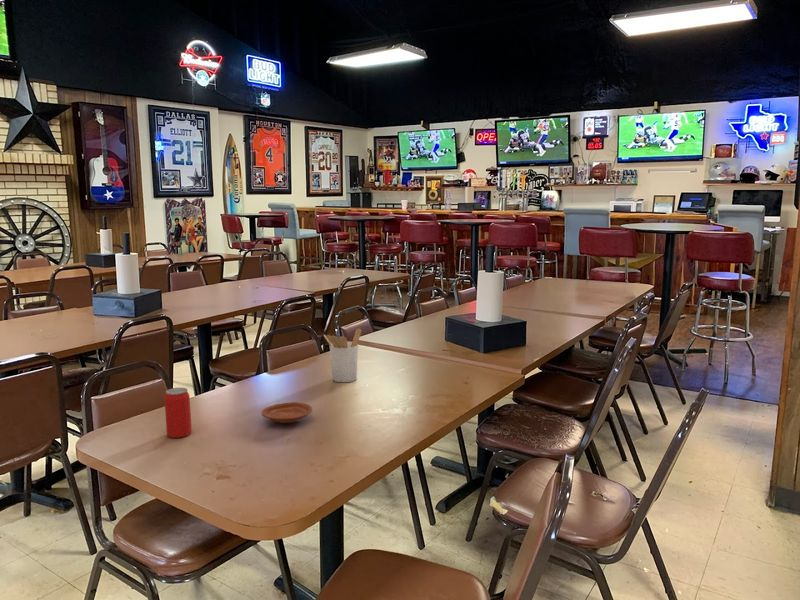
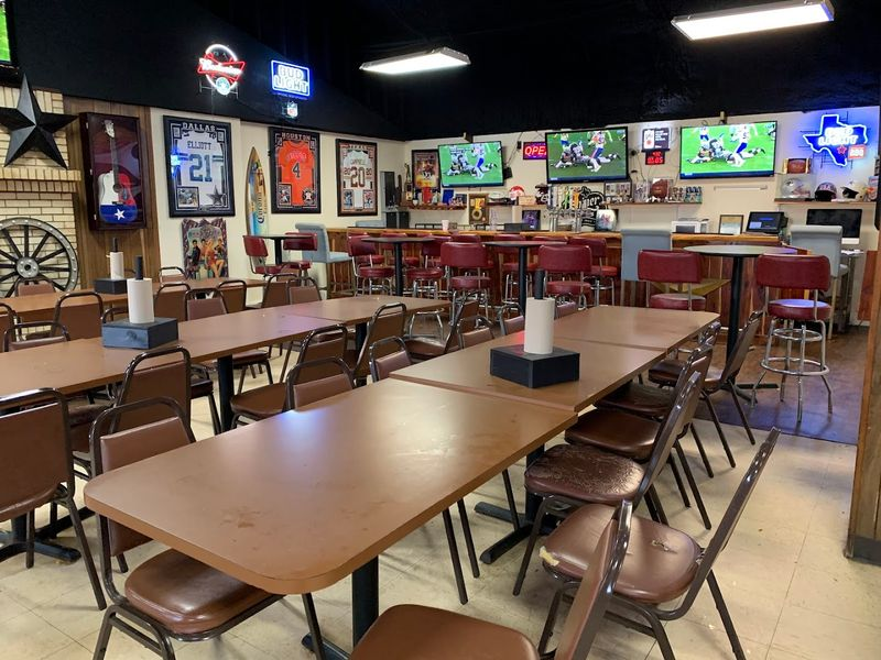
- utensil holder [323,327,362,383]
- plate [260,401,313,424]
- beverage can [163,387,193,439]
